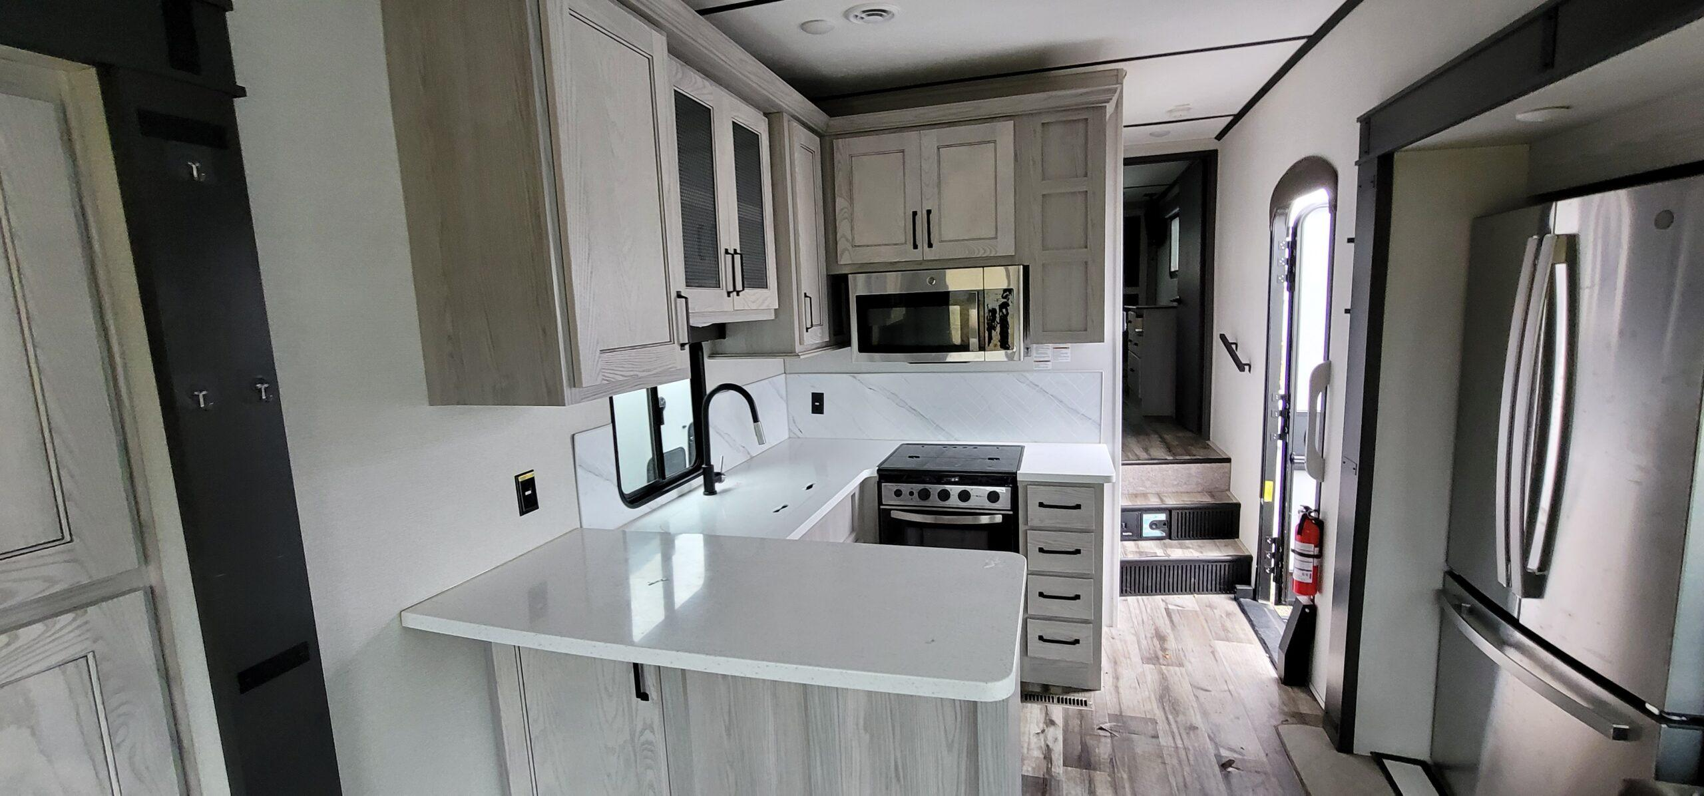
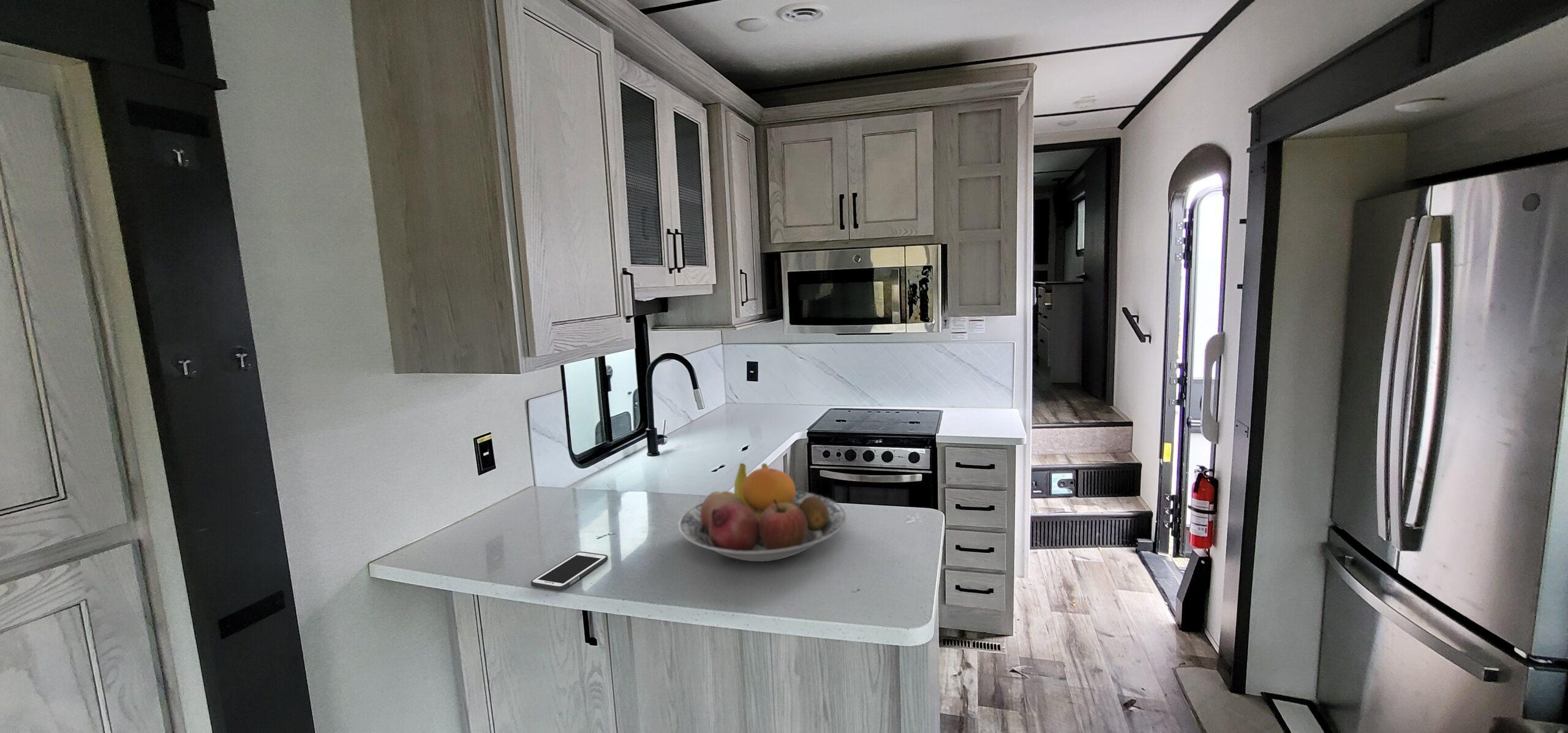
+ fruit bowl [678,463,847,562]
+ cell phone [530,551,608,591]
